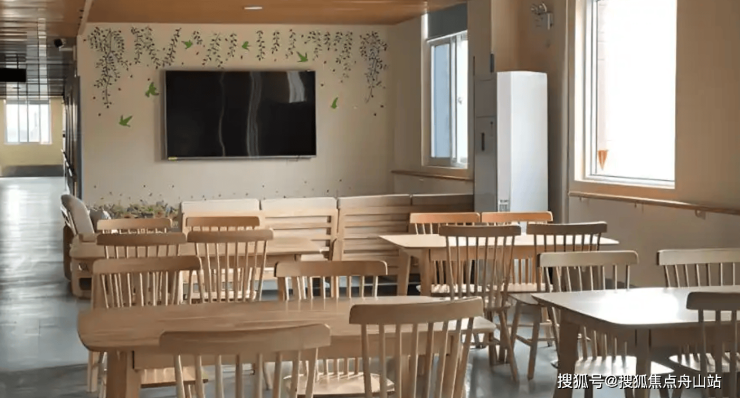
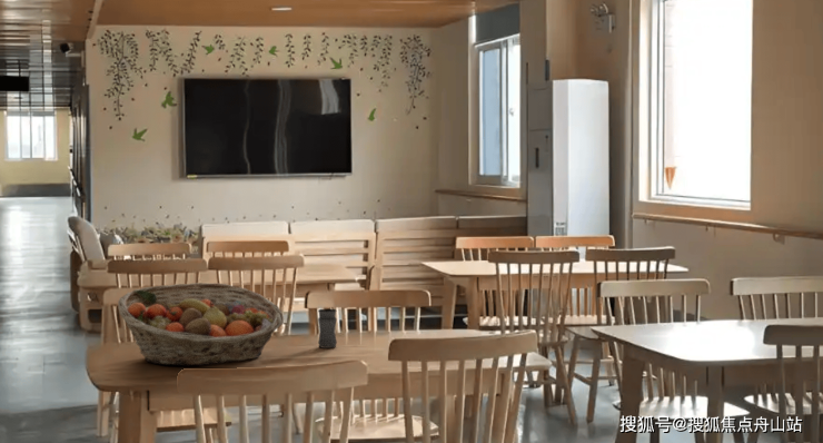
+ fruit basket [117,282,285,367]
+ jar [317,307,338,350]
